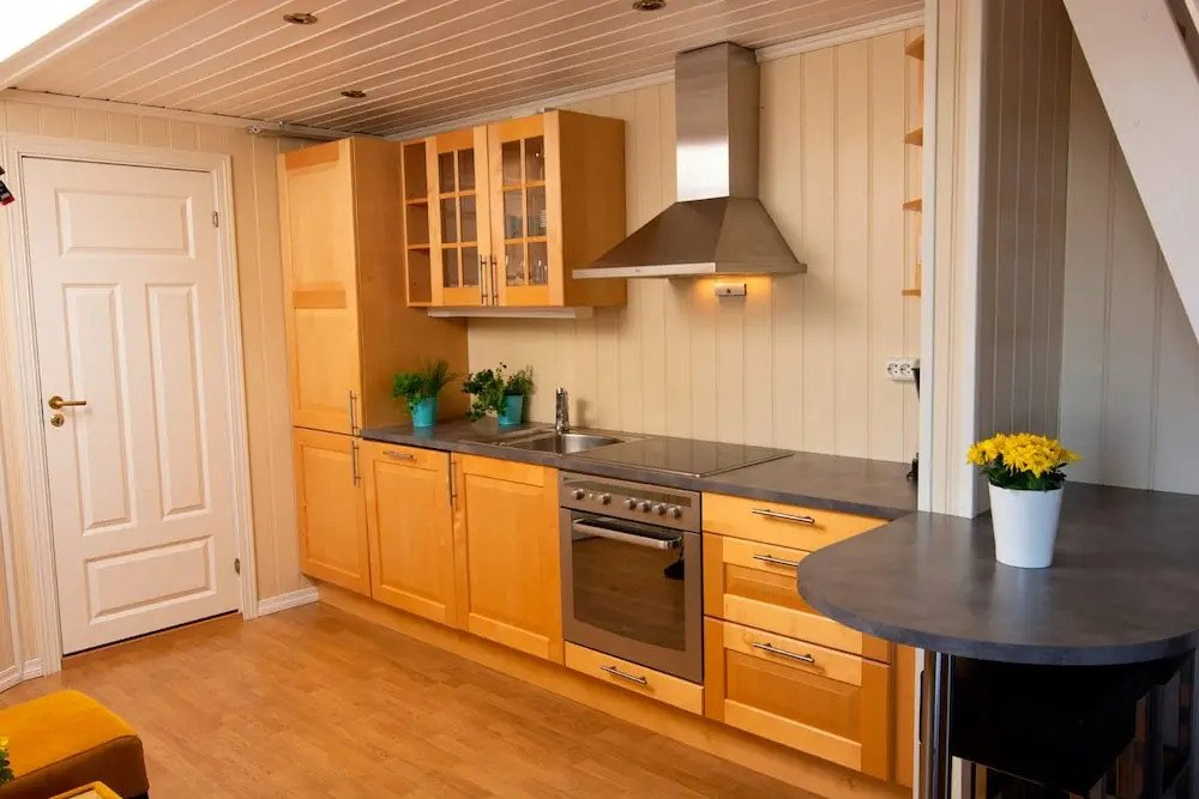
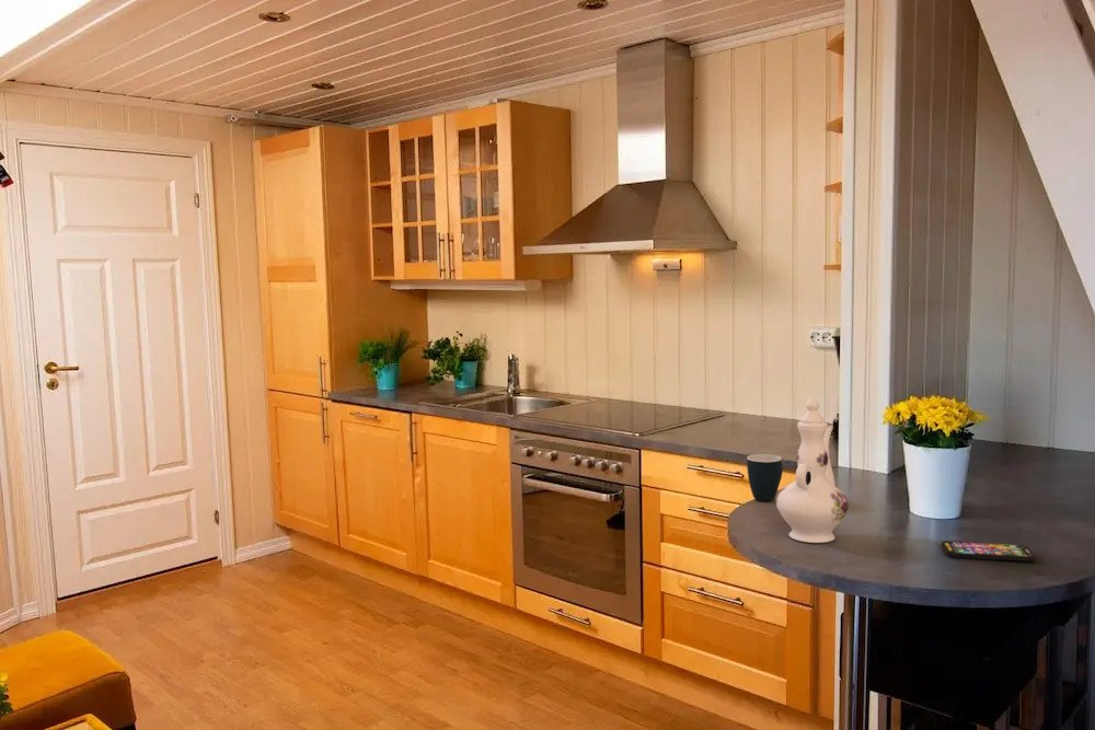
+ smartphone [941,540,1037,563]
+ mug [746,453,784,502]
+ chinaware [775,398,850,544]
